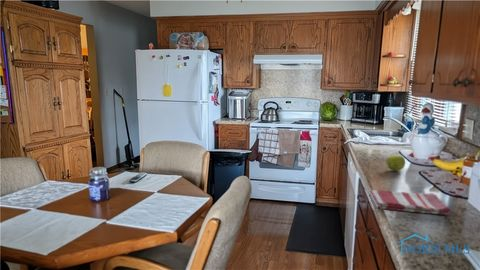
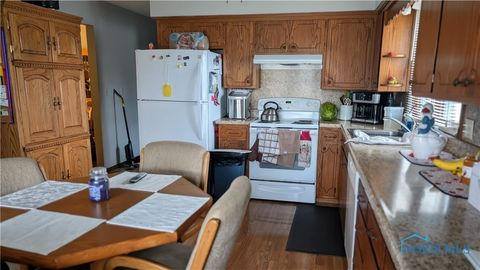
- dish towel [368,189,452,216]
- apple [385,154,407,172]
